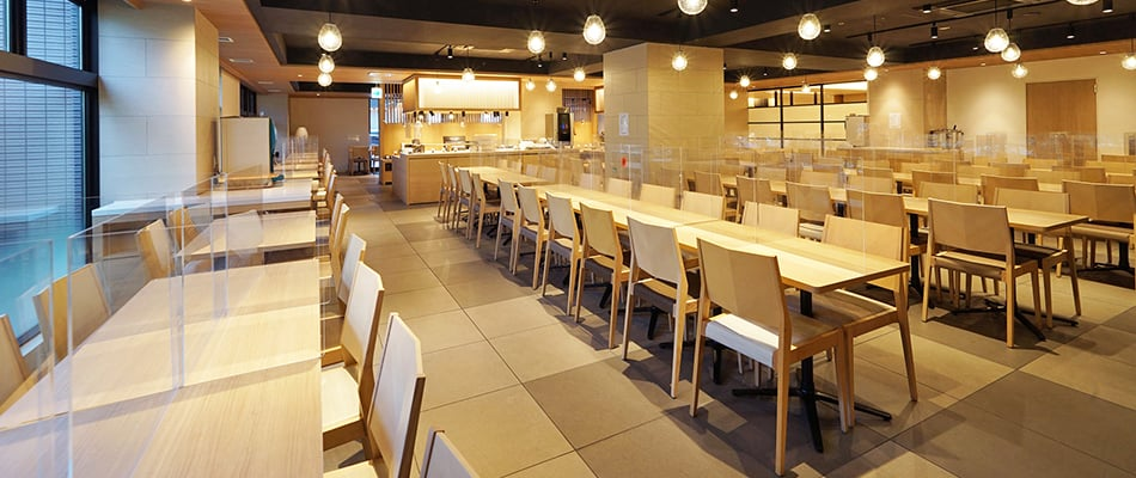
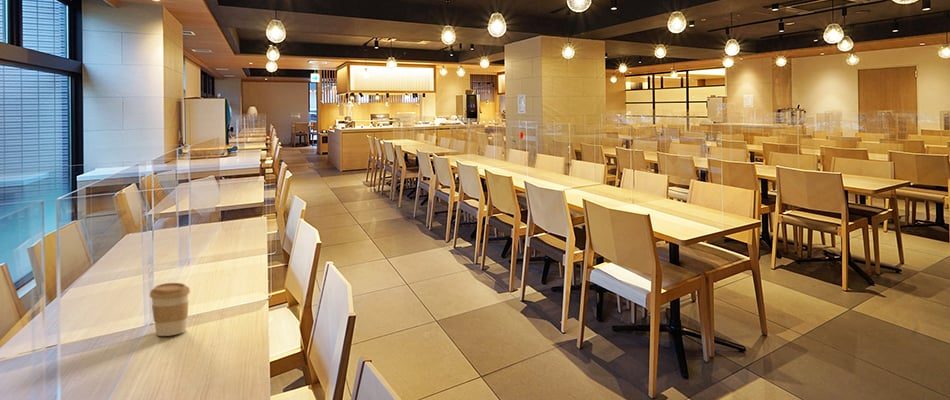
+ coffee cup [149,282,191,337]
